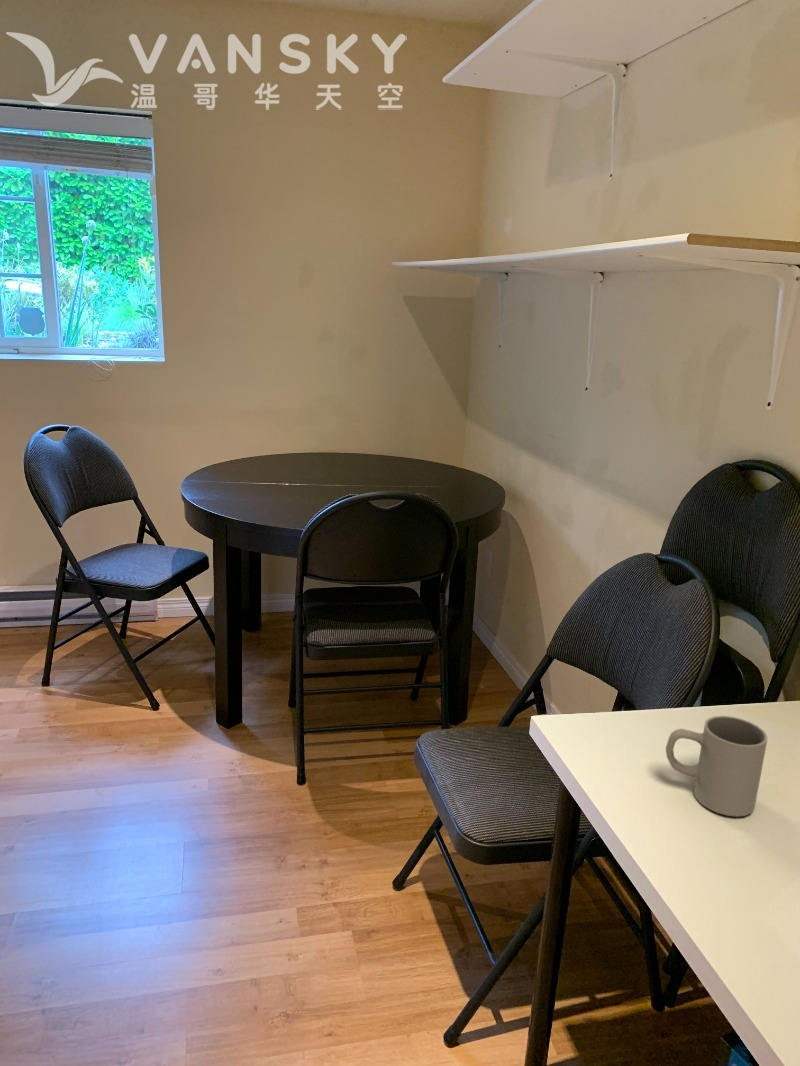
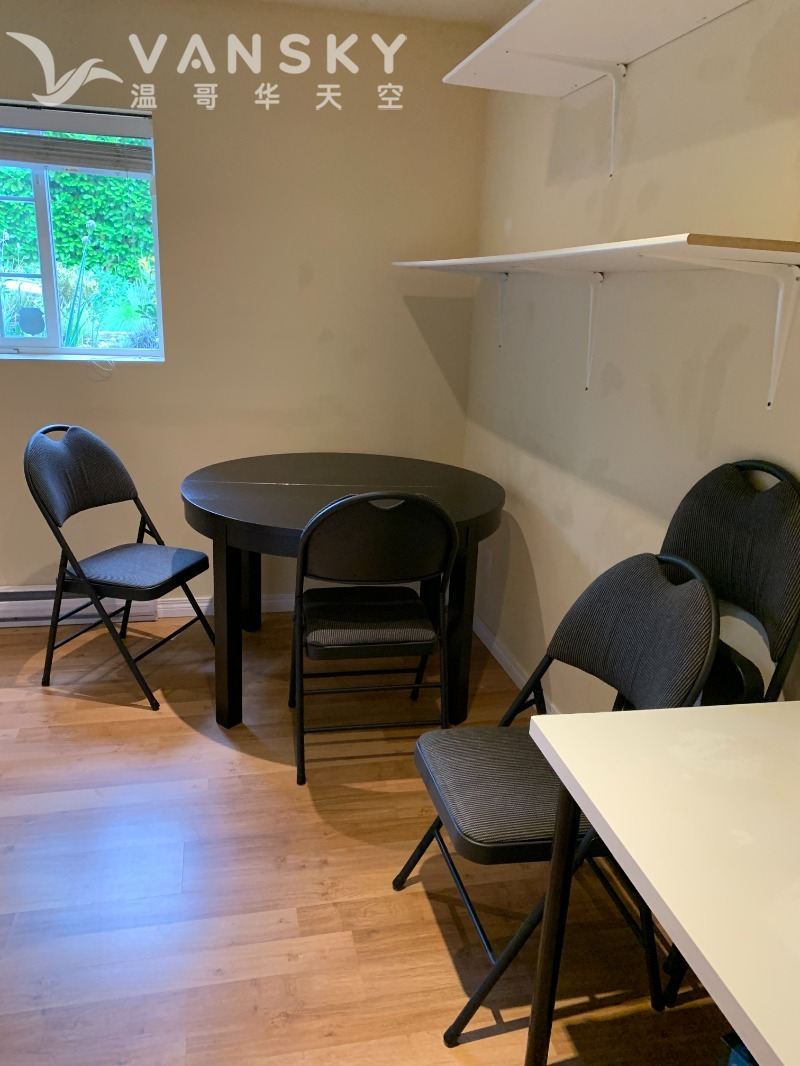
- mug [665,715,768,818]
